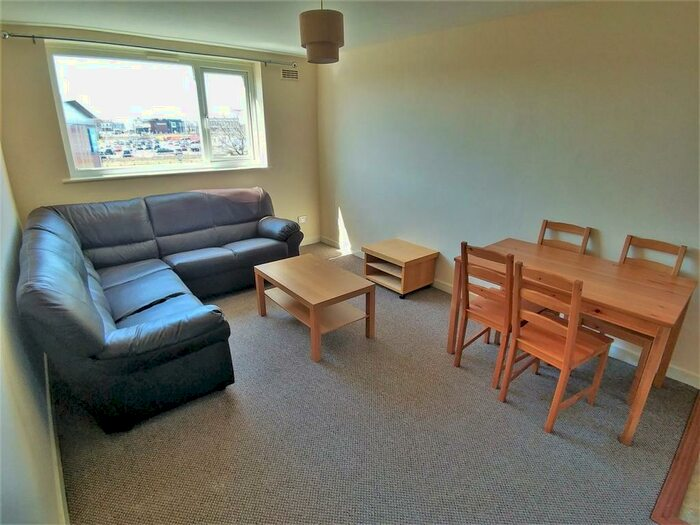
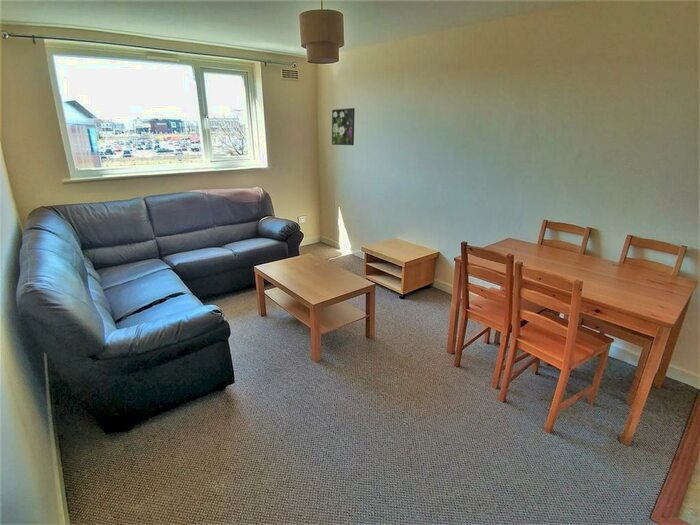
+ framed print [331,107,356,146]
